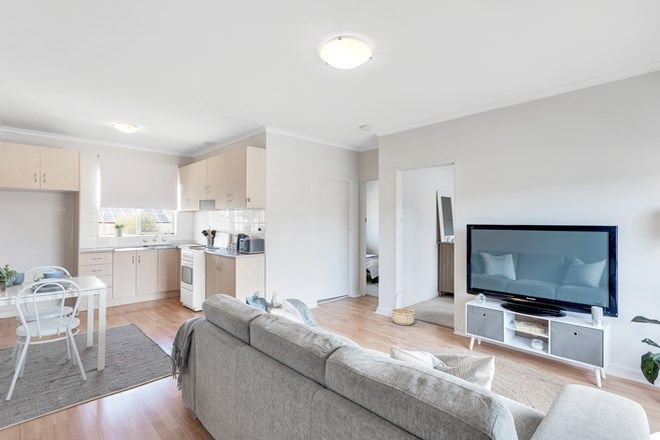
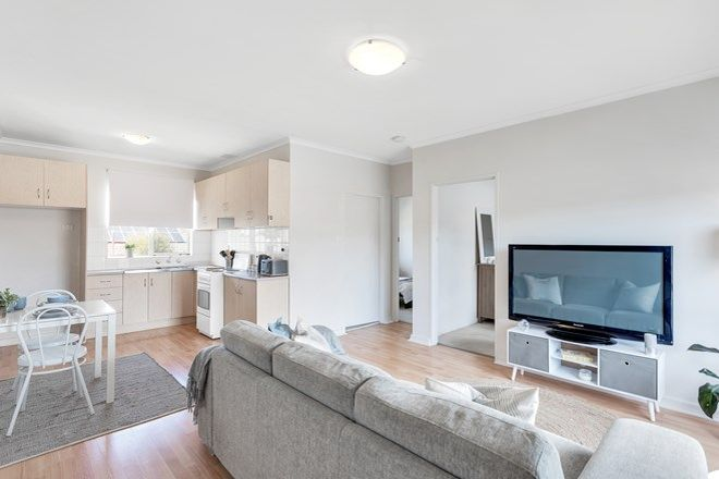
- basket [391,291,416,326]
